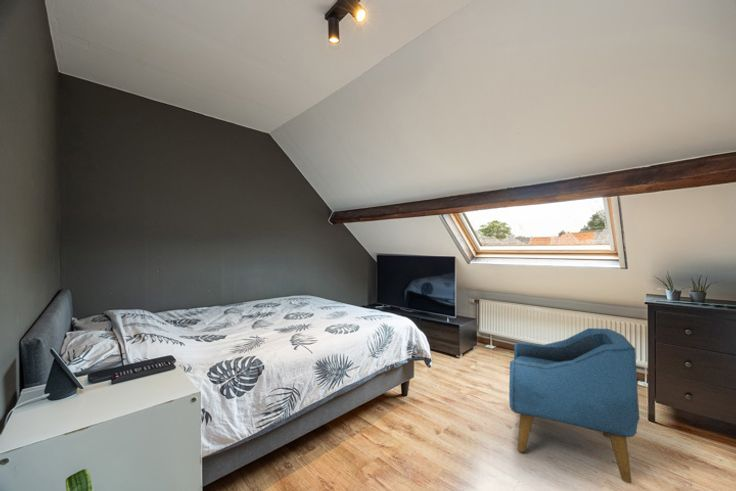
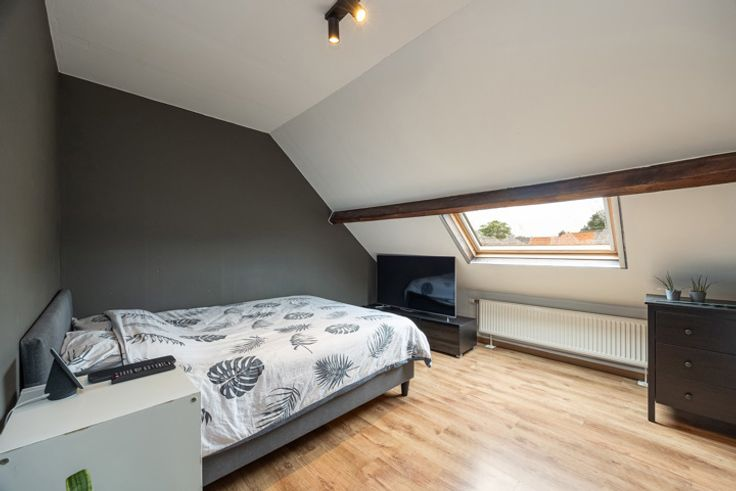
- armchair [508,327,641,484]
